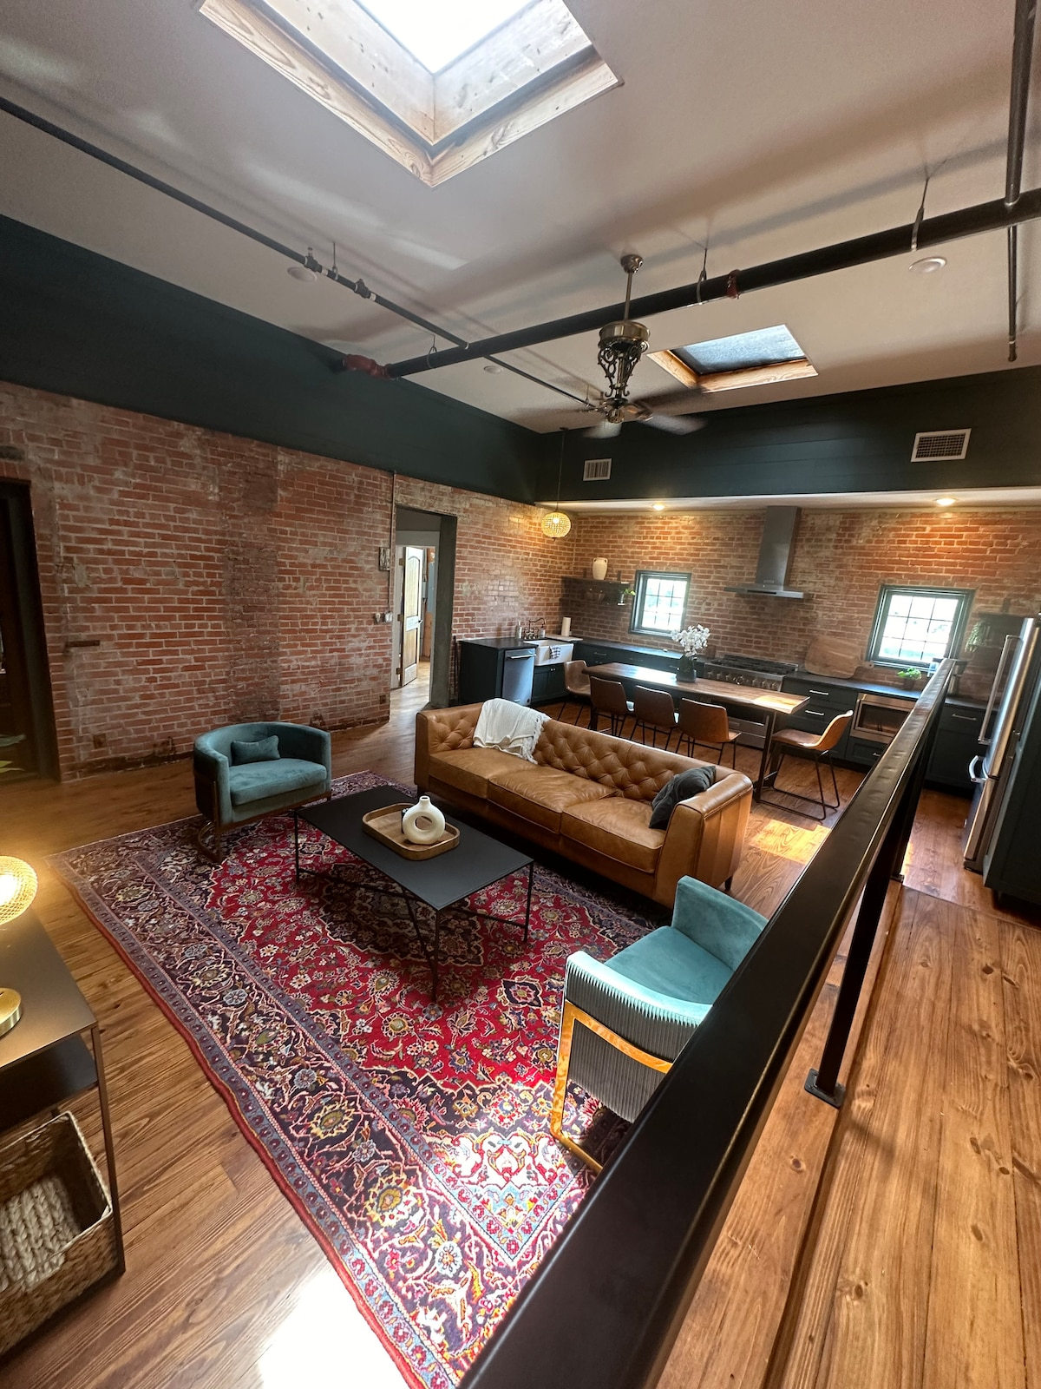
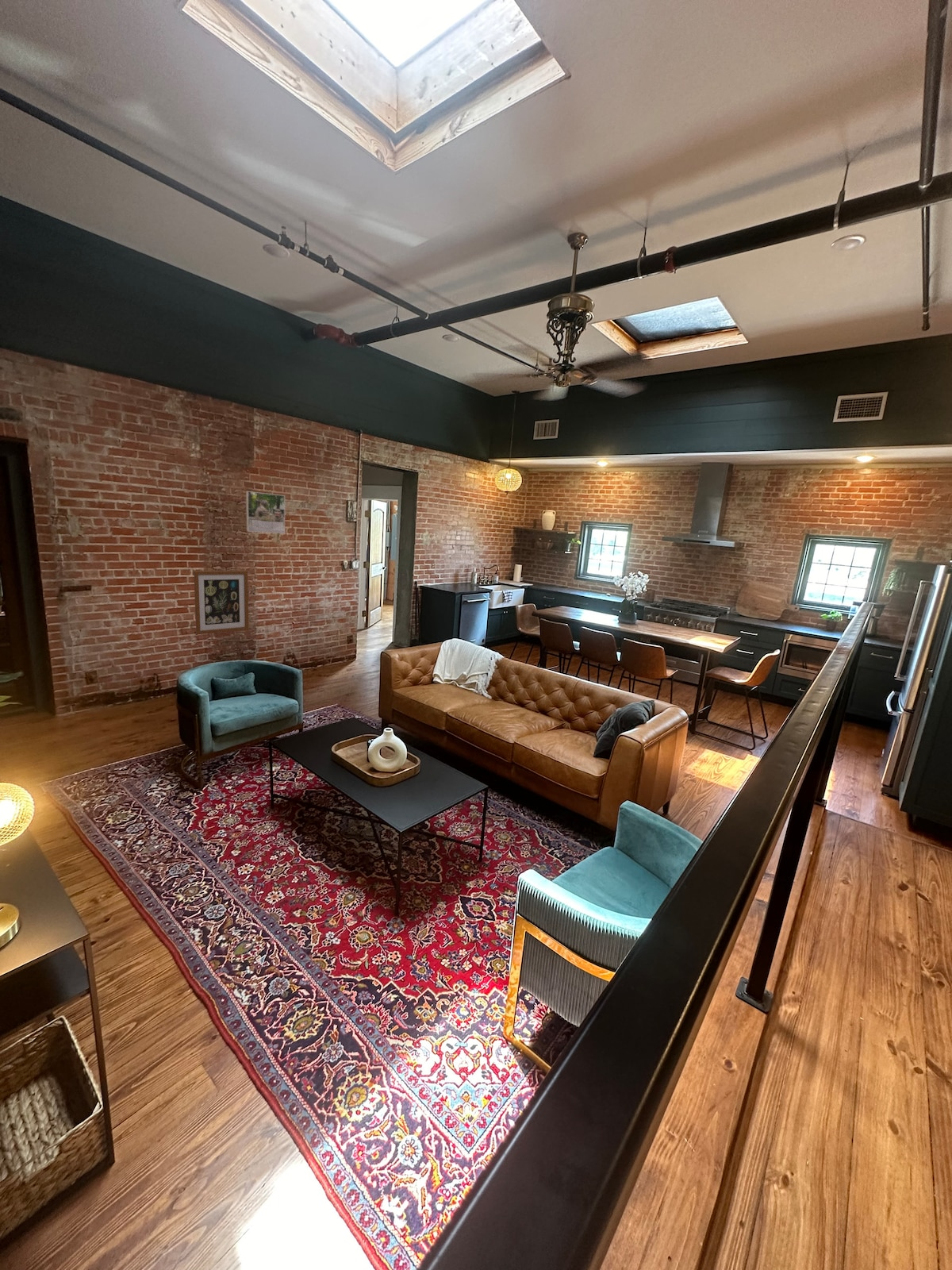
+ wall art [193,570,249,636]
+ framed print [245,491,286,534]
